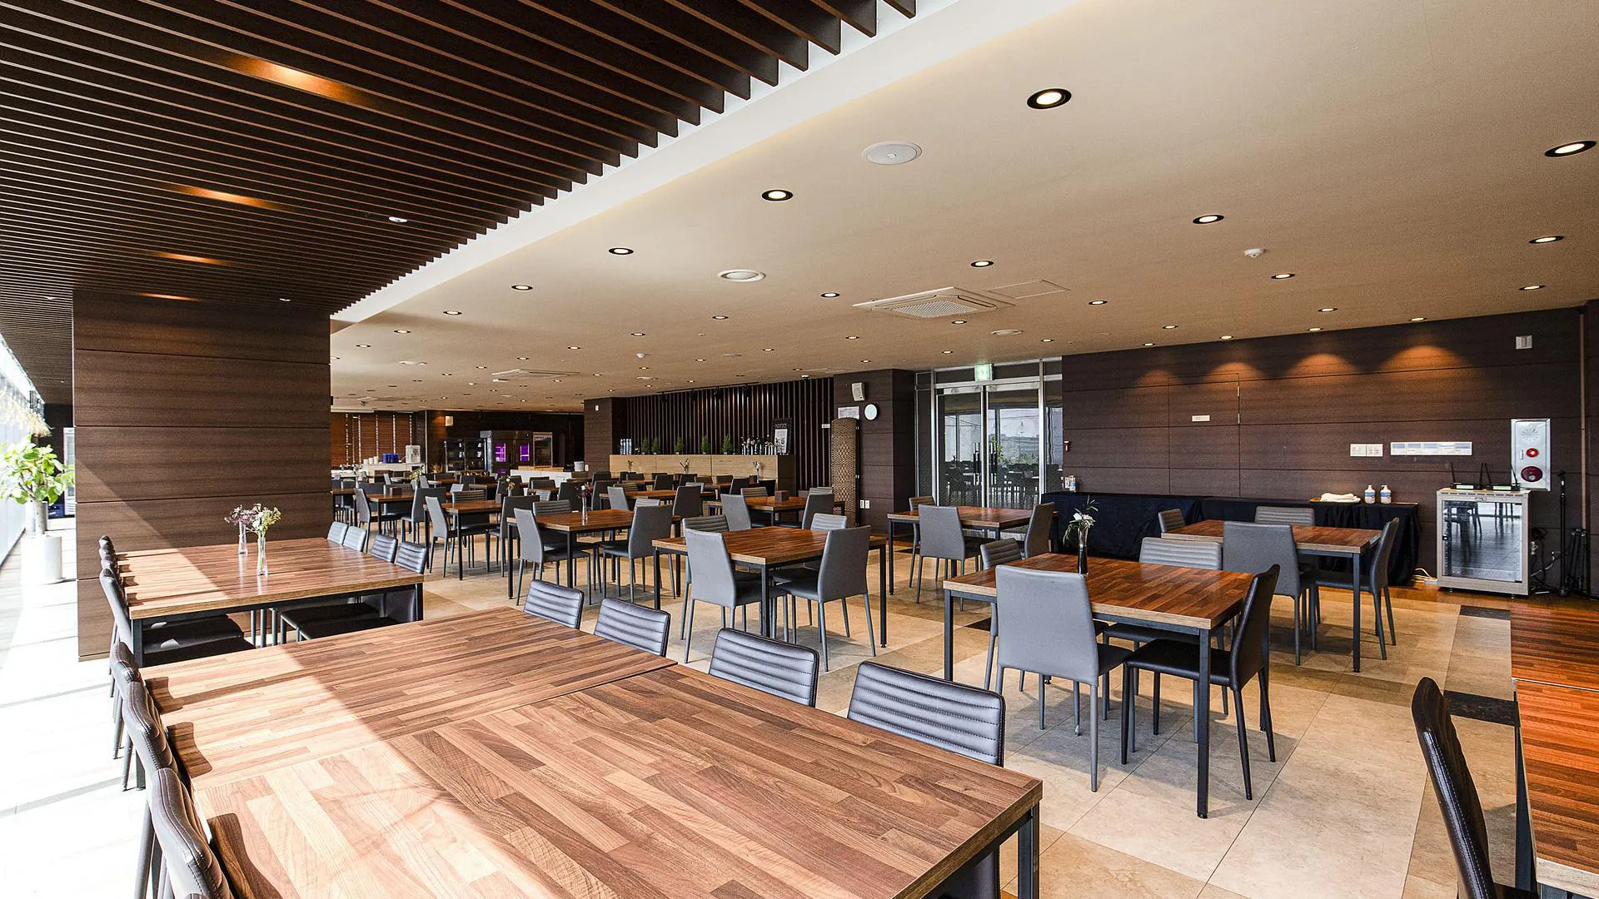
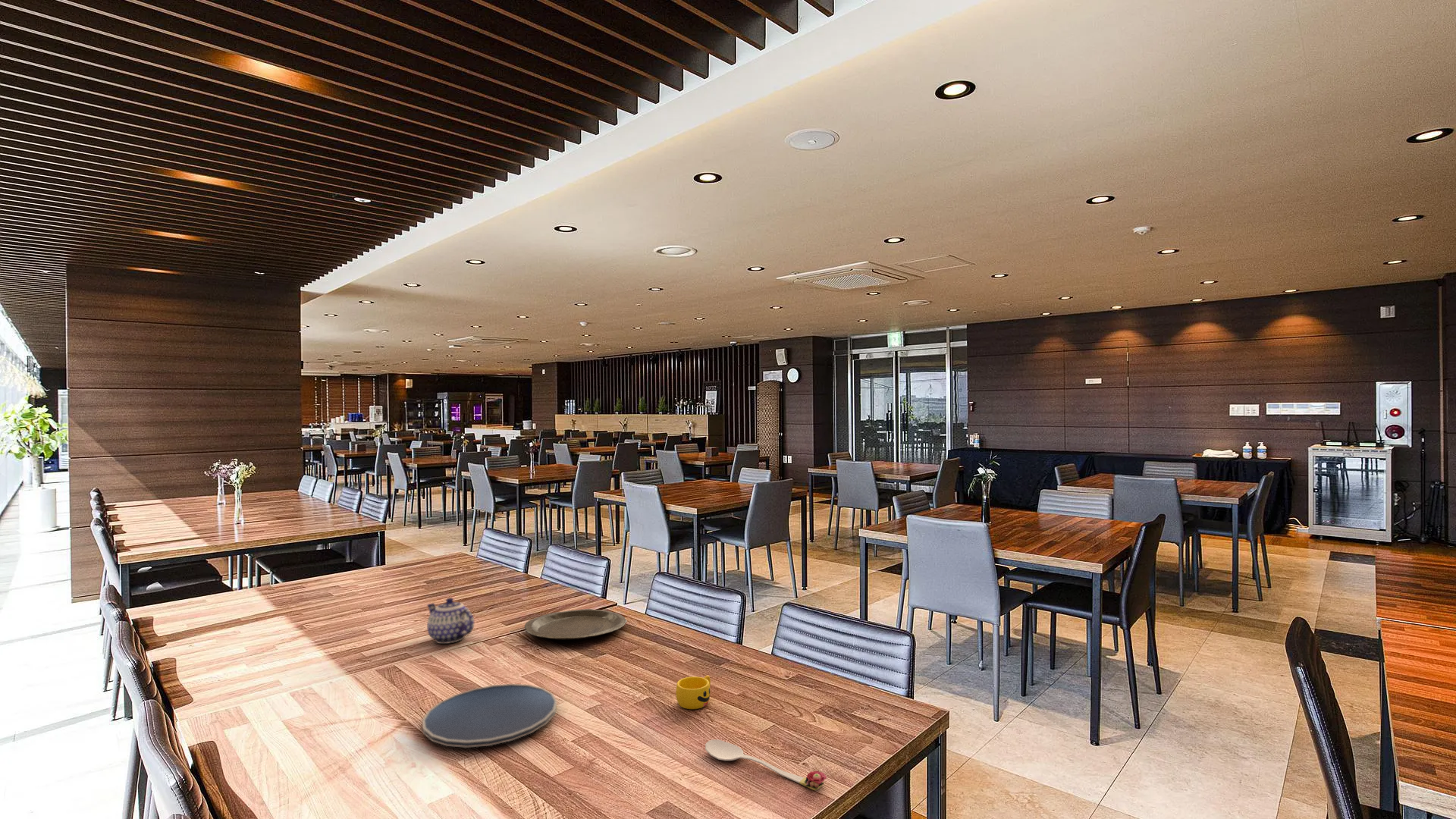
+ teapot [426,597,475,645]
+ plate [524,608,628,641]
+ spoon [704,739,827,791]
+ cup [675,675,711,710]
+ plate [422,683,558,748]
